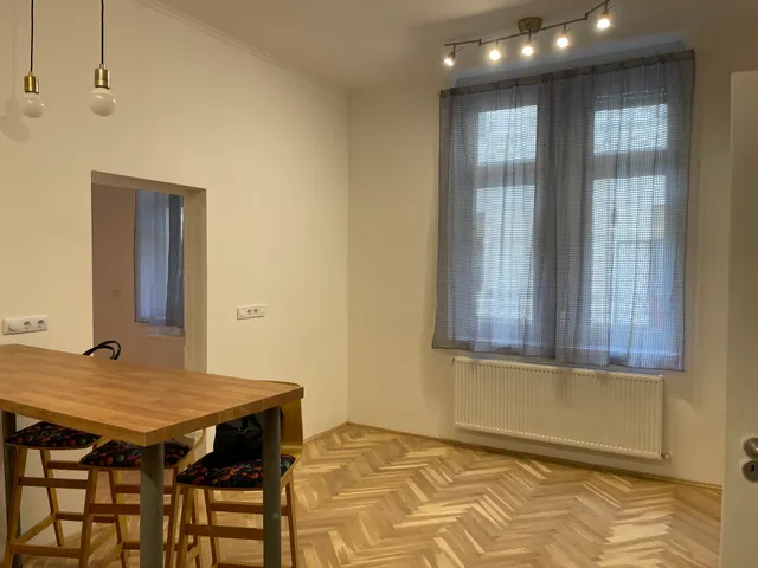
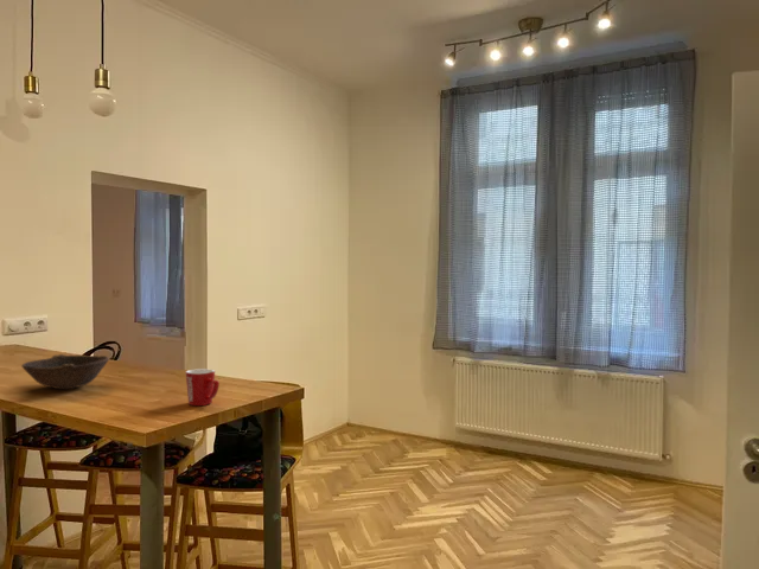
+ bowl [20,353,110,390]
+ mug [185,367,221,407]
